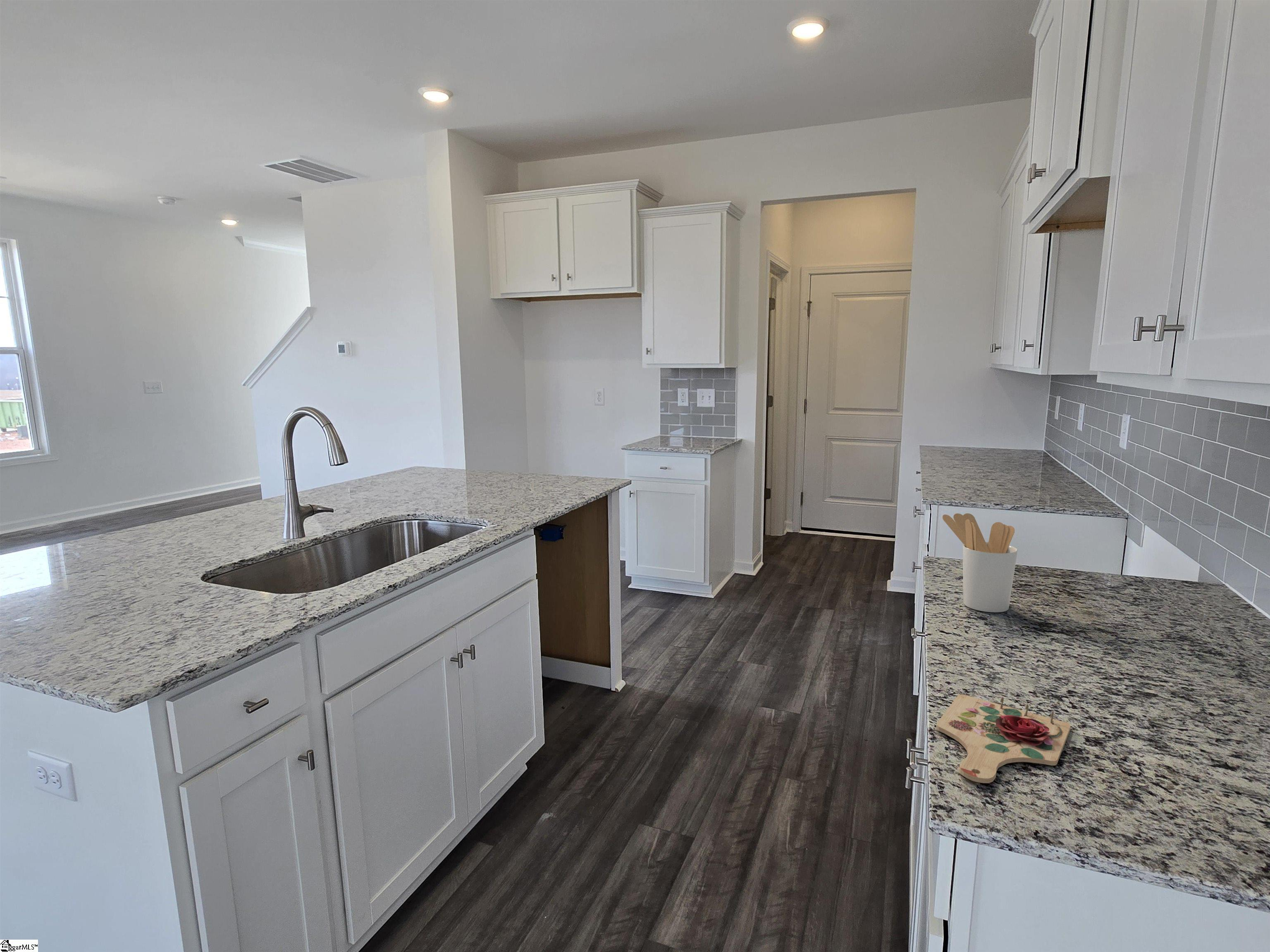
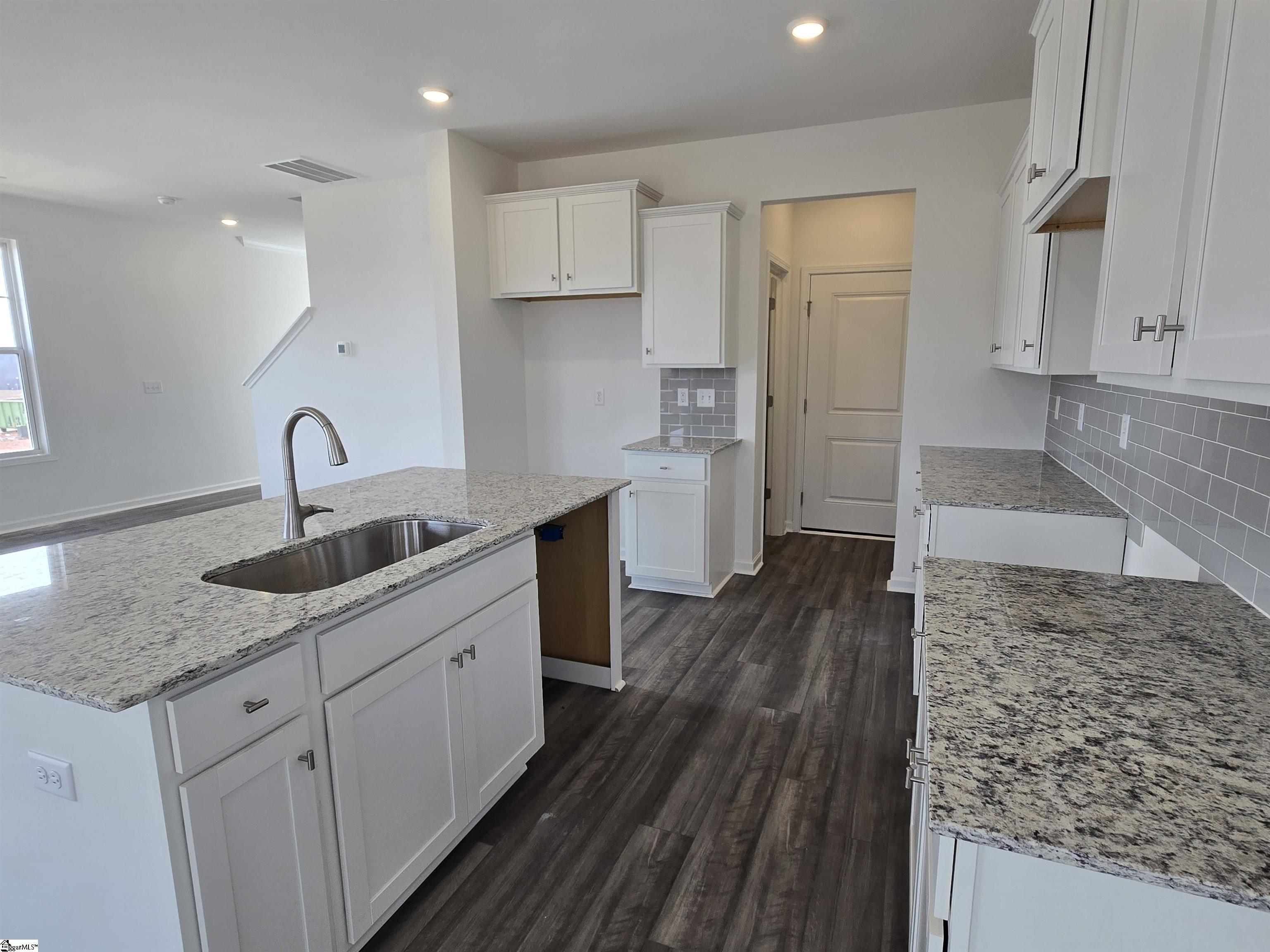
- cutting board [936,694,1071,783]
- utensil holder [942,513,1018,613]
